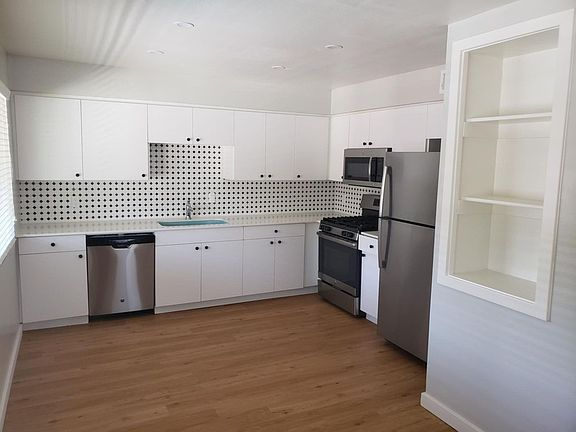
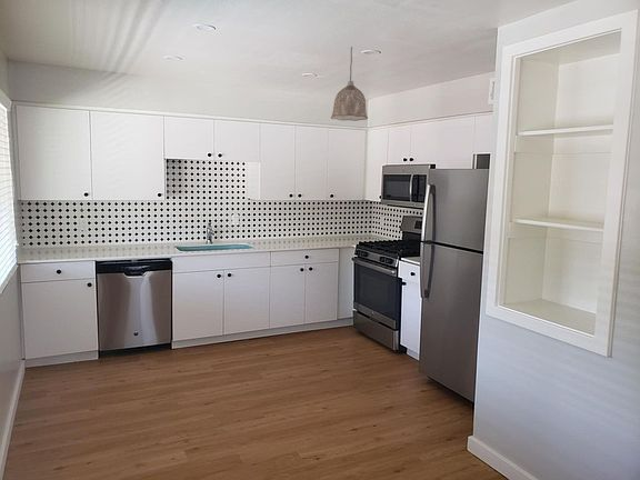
+ pendant lamp [330,46,369,122]
